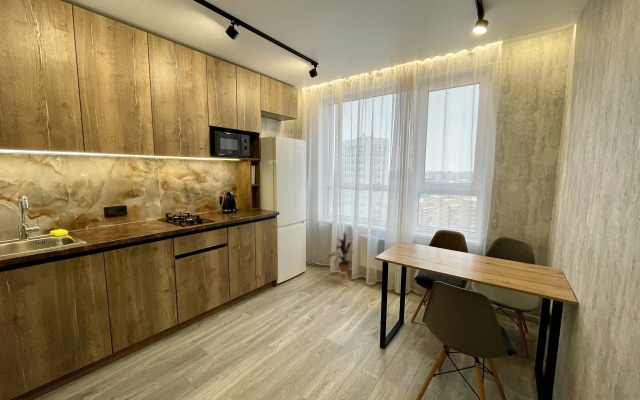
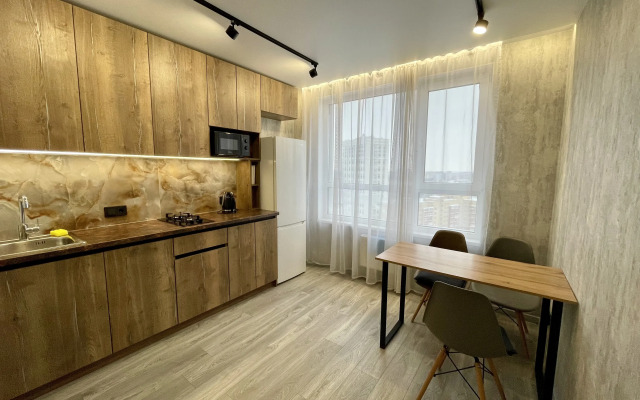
- house plant [325,232,355,287]
